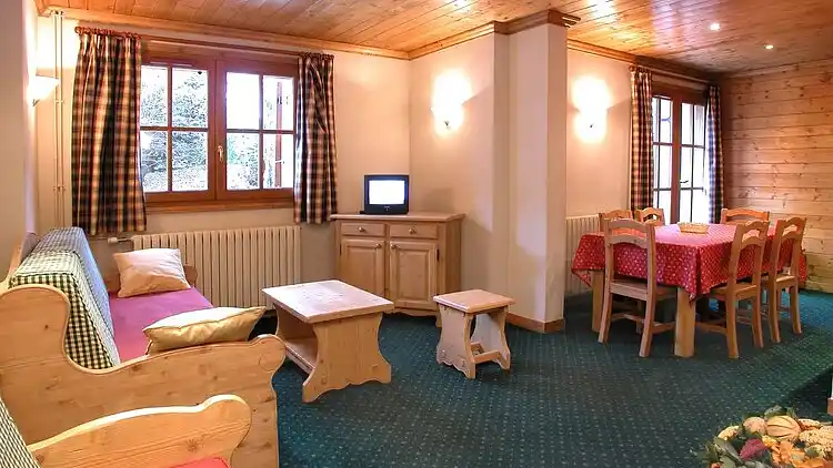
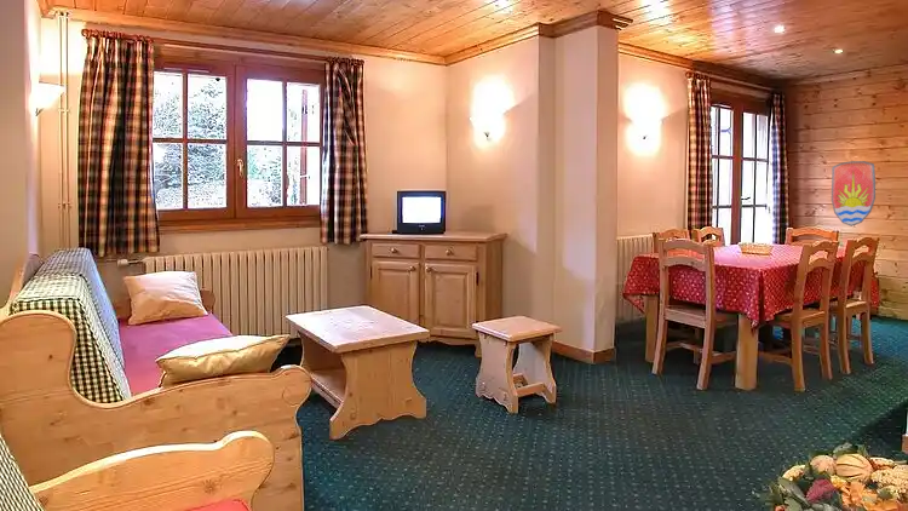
+ decorative shield [831,160,877,228]
